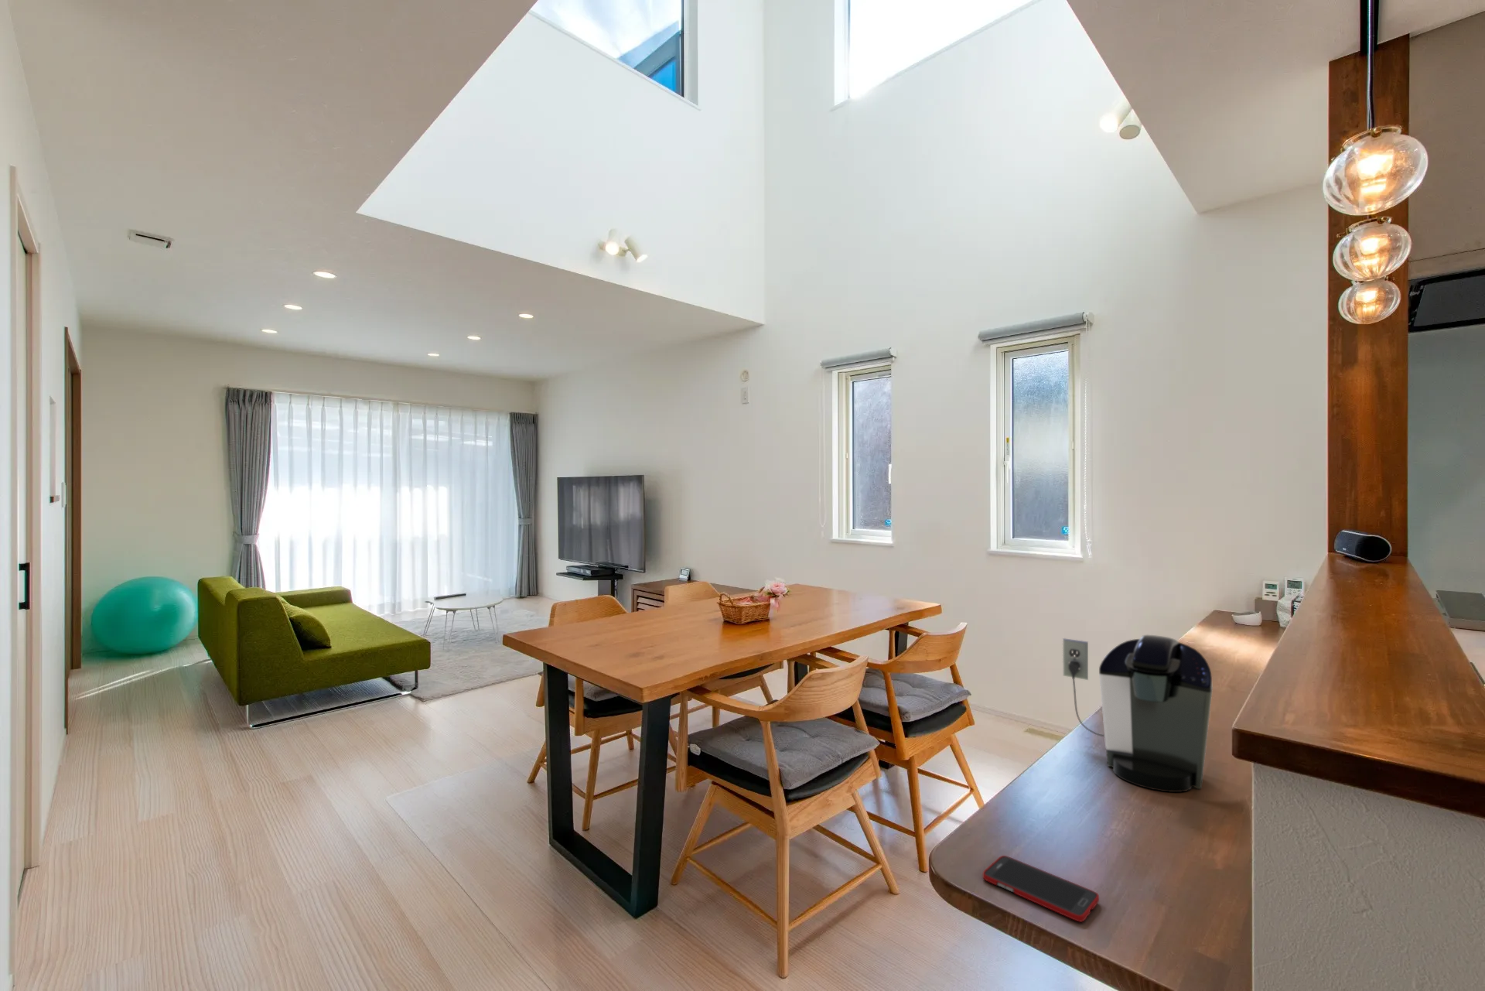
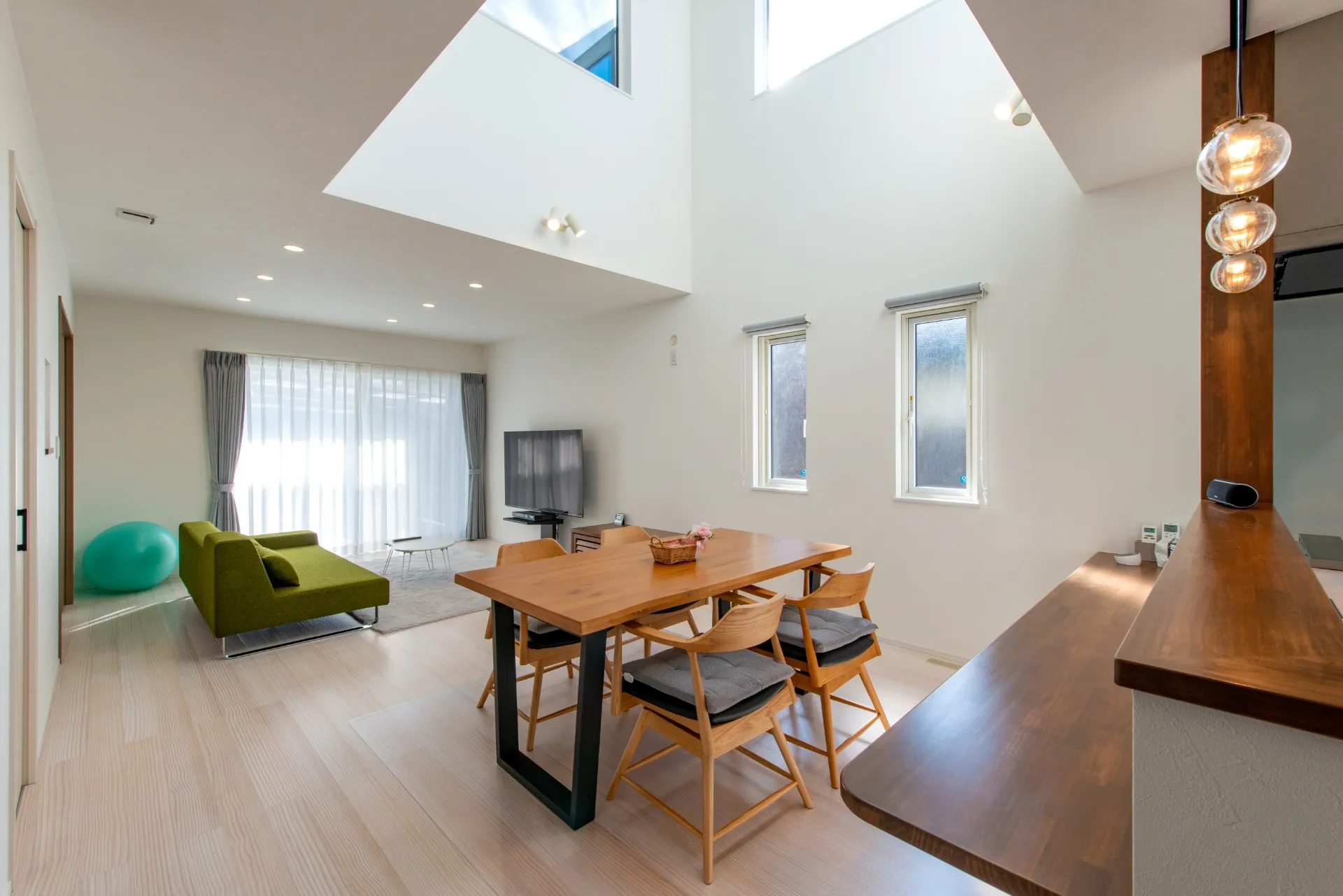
- coffee maker [1062,634,1213,793]
- cell phone [982,855,1100,922]
